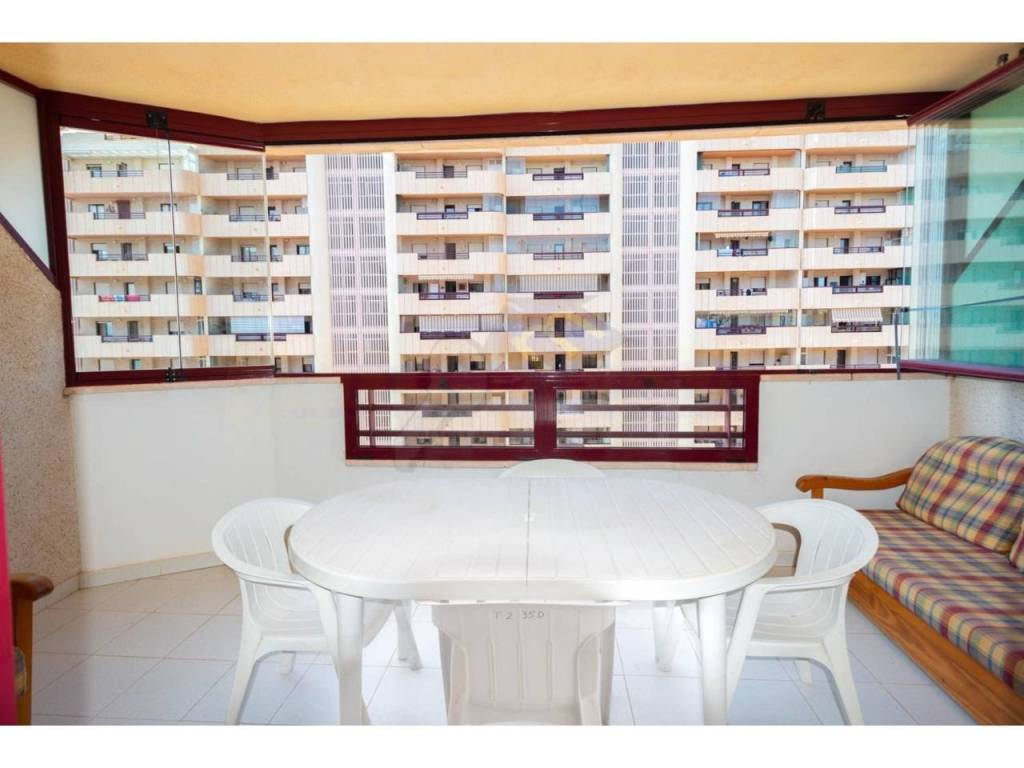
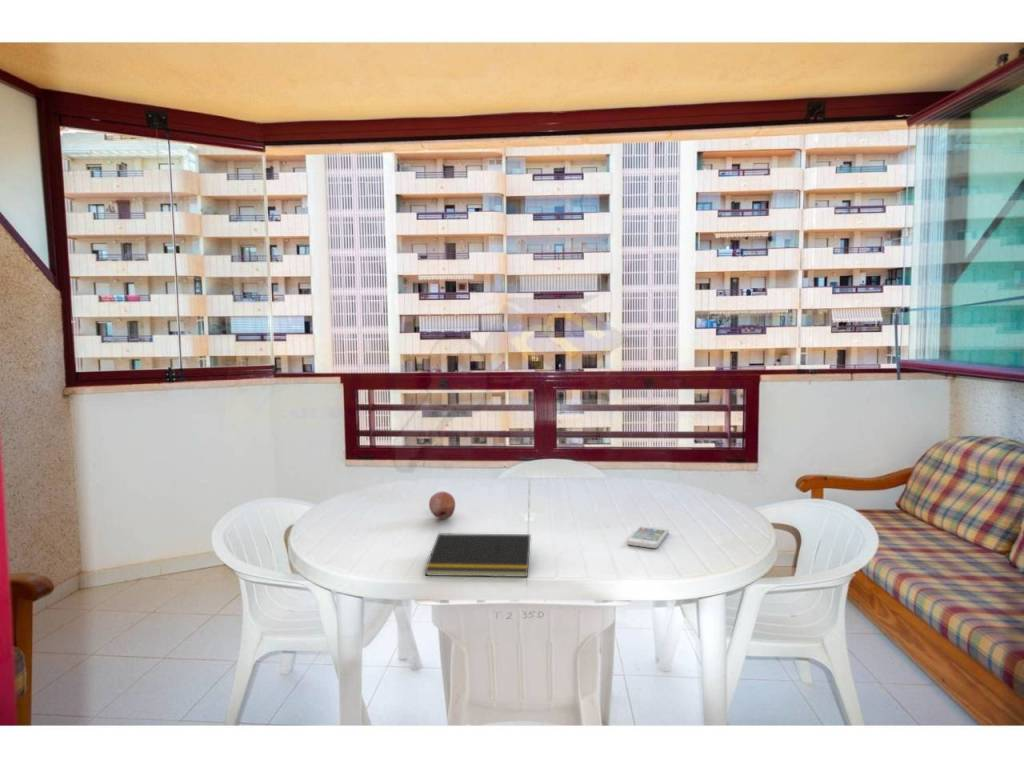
+ fruit [428,491,456,520]
+ notepad [424,532,532,578]
+ smartphone [626,524,670,549]
